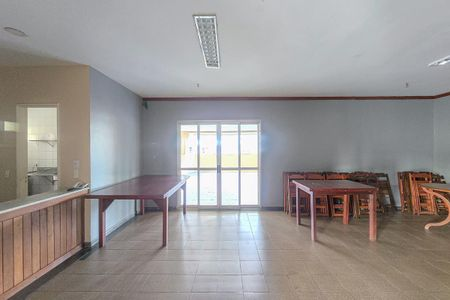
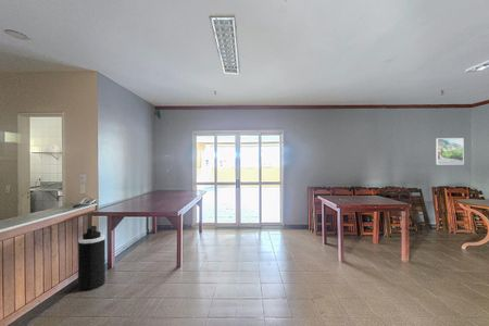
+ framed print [435,137,465,165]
+ trash can [77,225,106,292]
